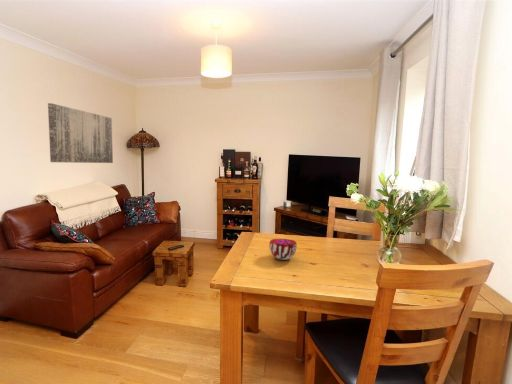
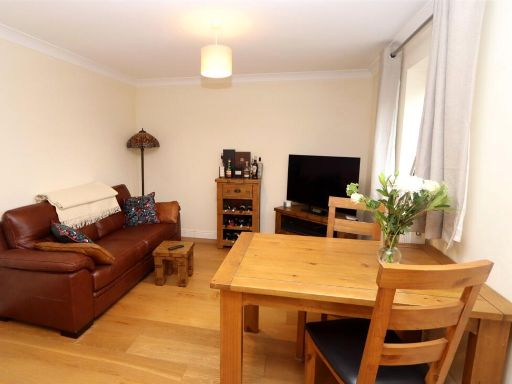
- wall art [47,102,114,164]
- decorative bowl [269,238,298,261]
